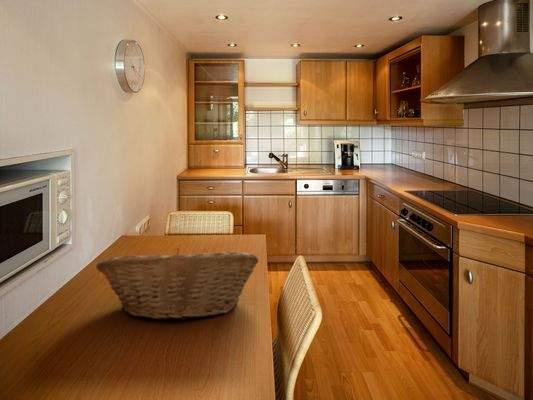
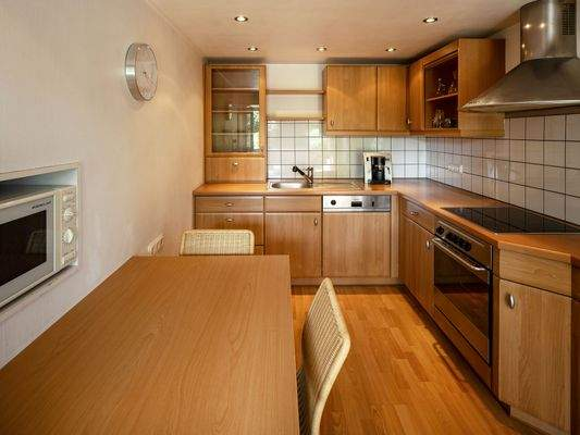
- fruit basket [95,247,260,321]
